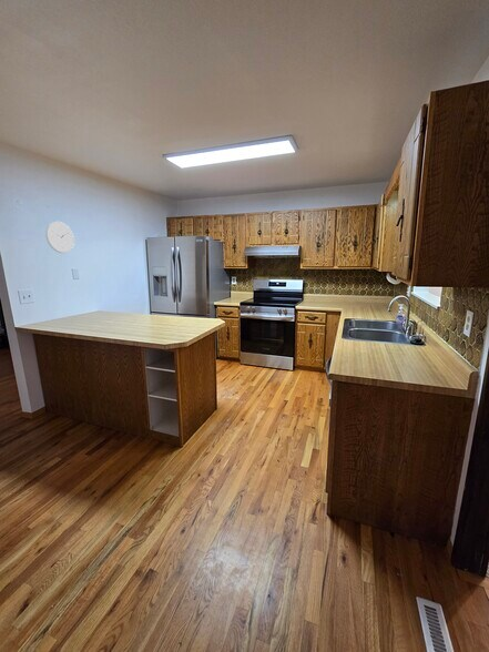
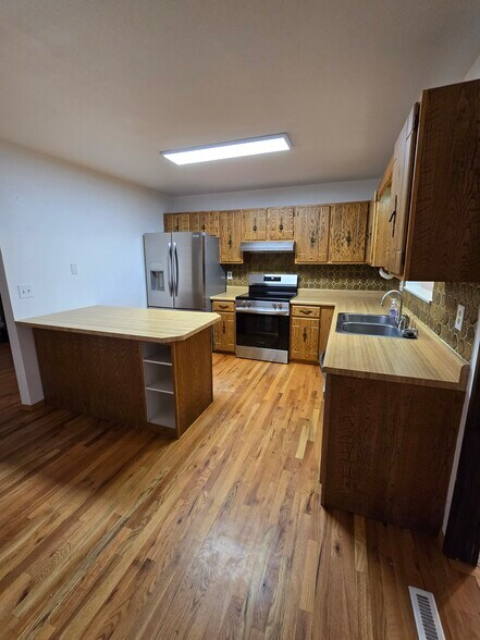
- wall clock [45,221,75,254]
